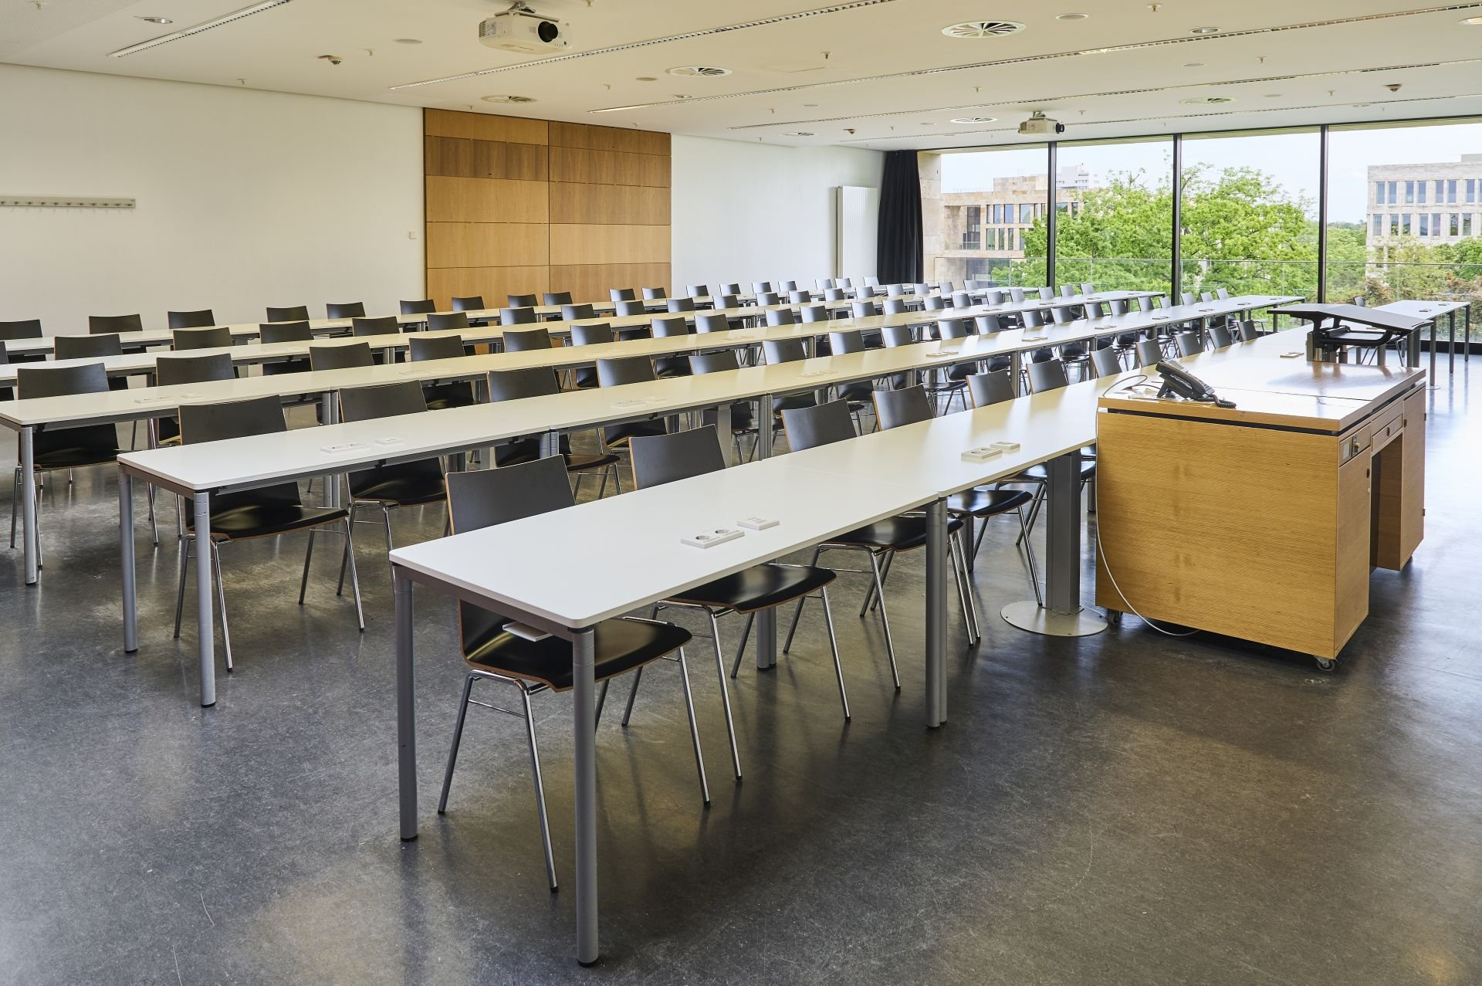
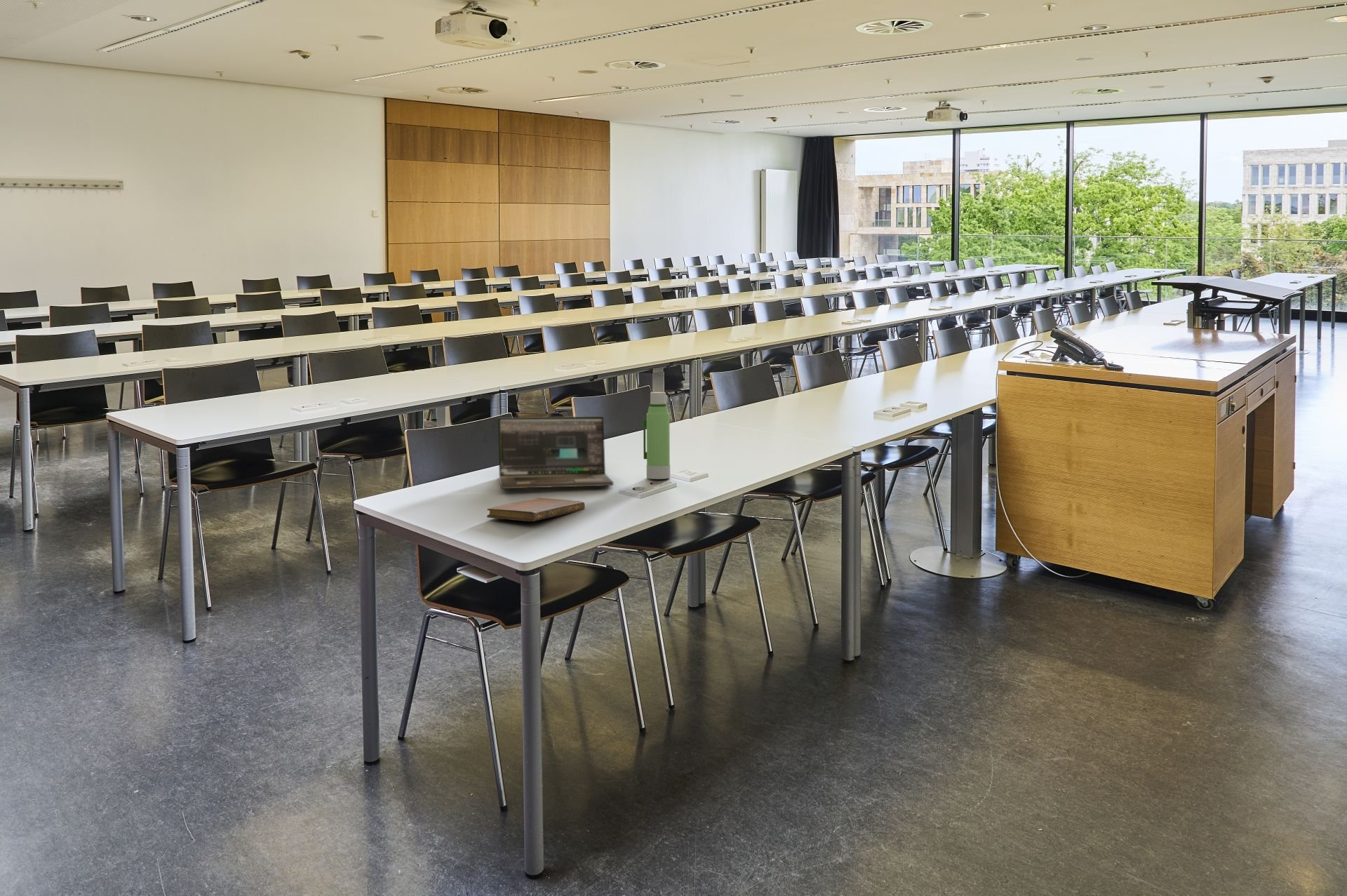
+ water bottle [643,392,671,480]
+ notebook [486,497,586,522]
+ laptop [497,415,614,489]
